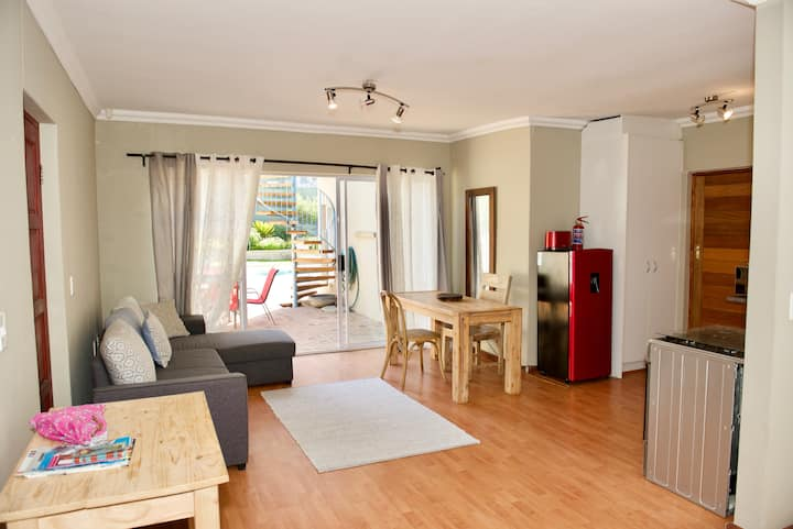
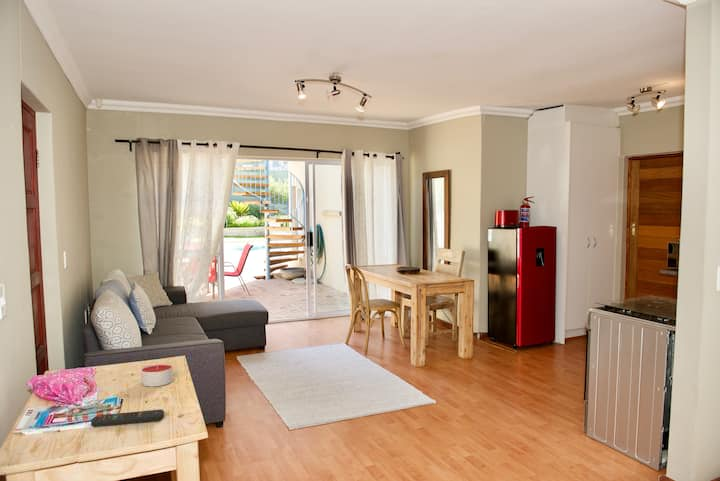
+ candle [140,362,174,388]
+ remote control [90,408,165,428]
